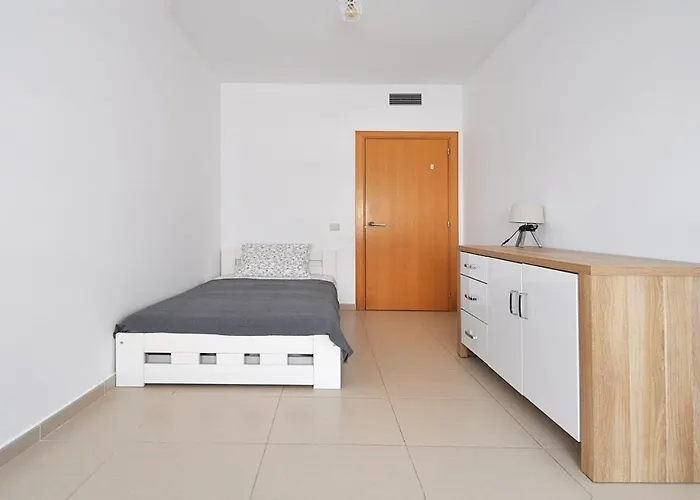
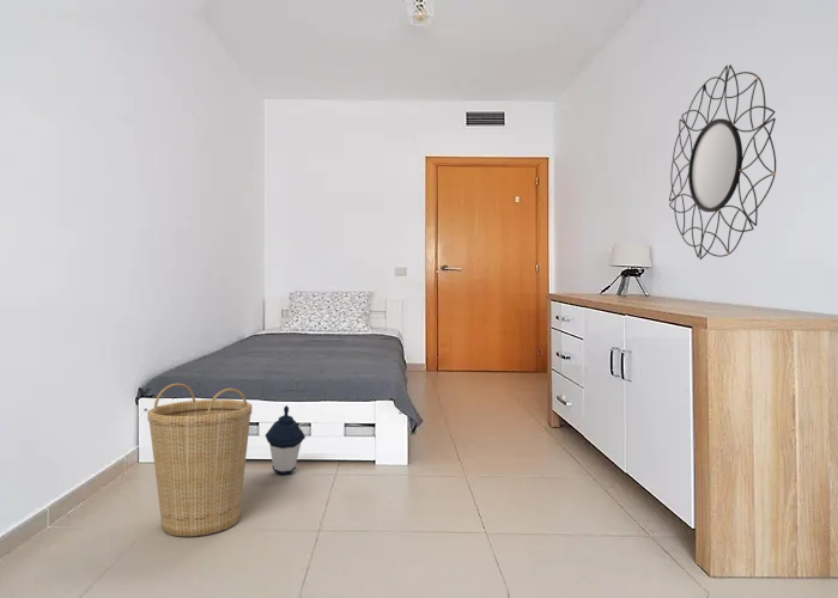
+ lantern [265,404,306,476]
+ home mirror [668,63,777,261]
+ basket [146,383,253,537]
